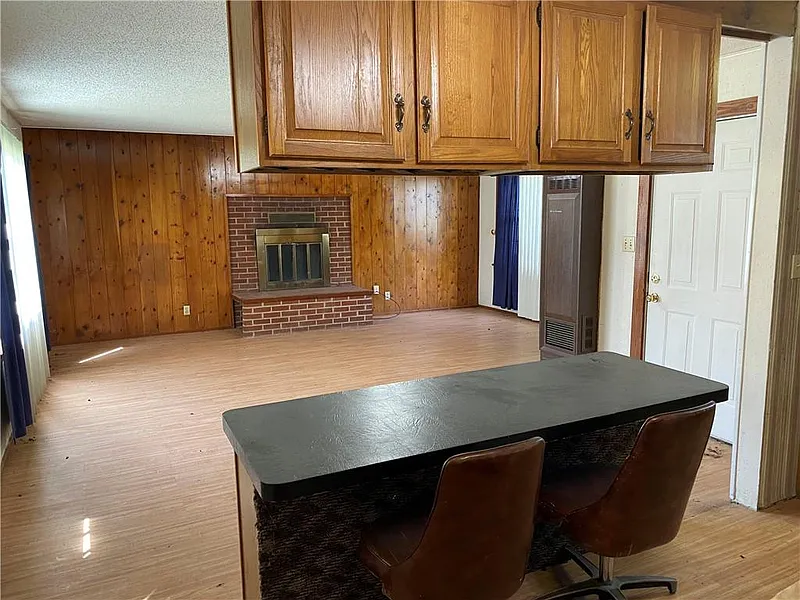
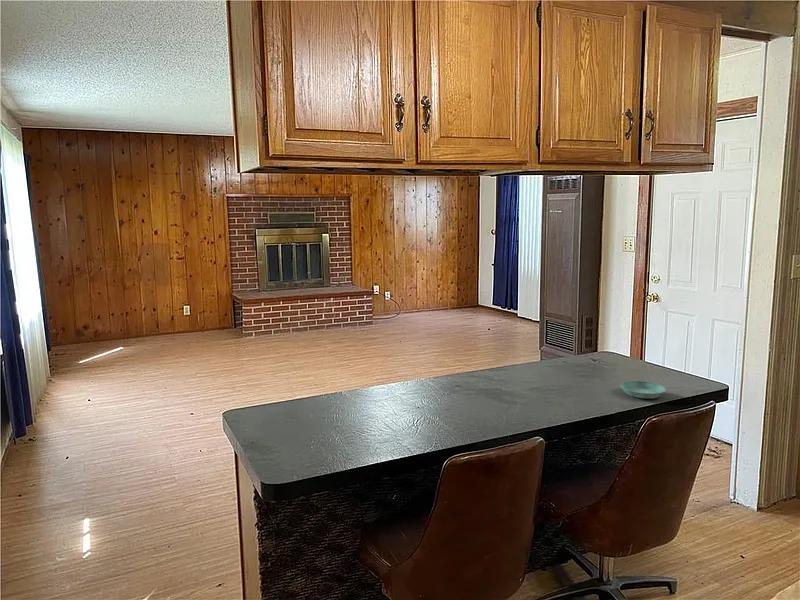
+ saucer [620,380,667,400]
